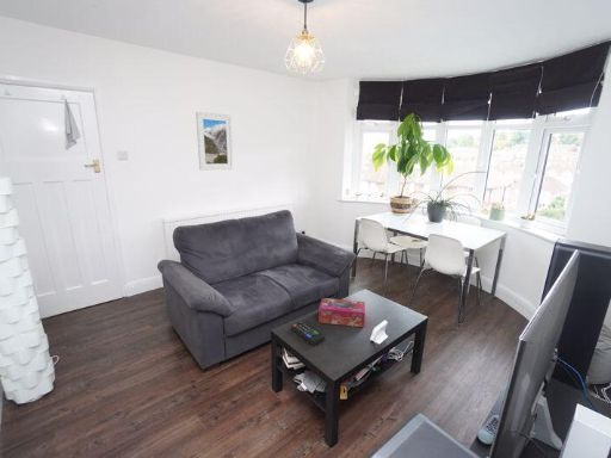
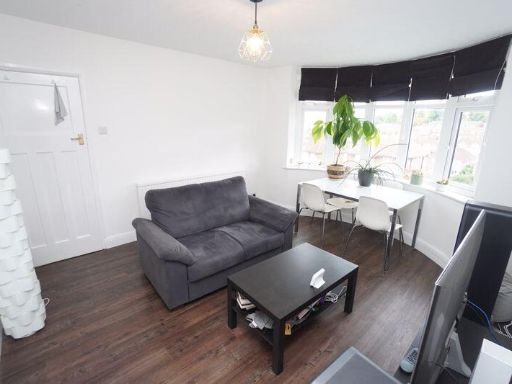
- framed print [195,111,234,172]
- remote control [290,321,326,346]
- tissue box [317,297,366,328]
